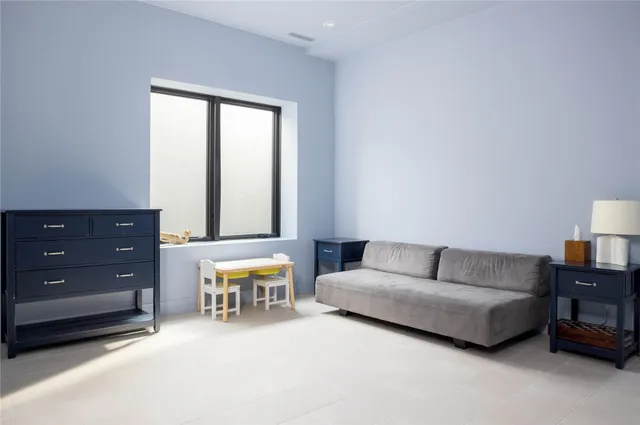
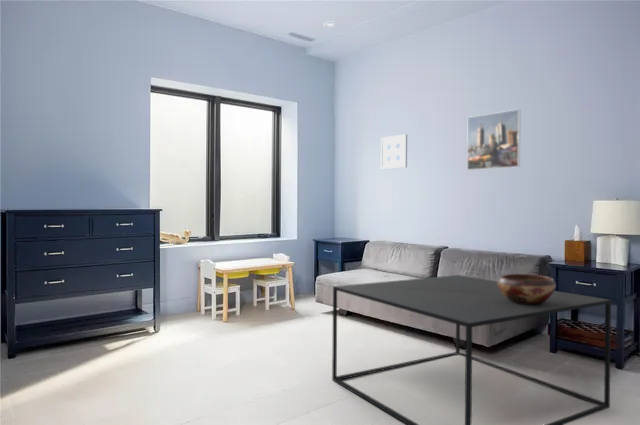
+ coffee table [331,274,612,425]
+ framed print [466,108,521,171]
+ wall art [380,133,408,170]
+ decorative bowl [497,273,557,304]
